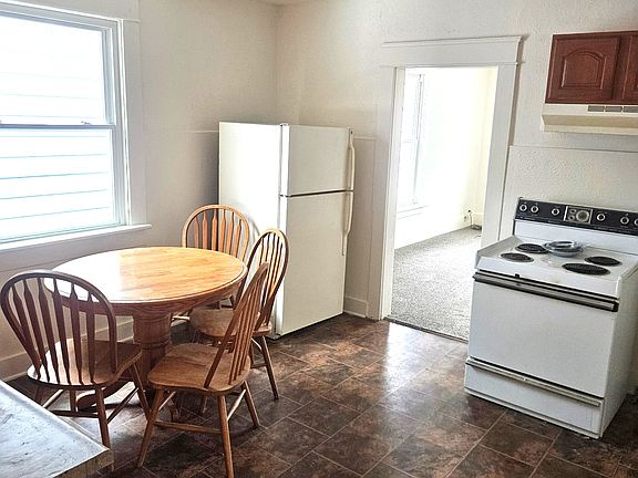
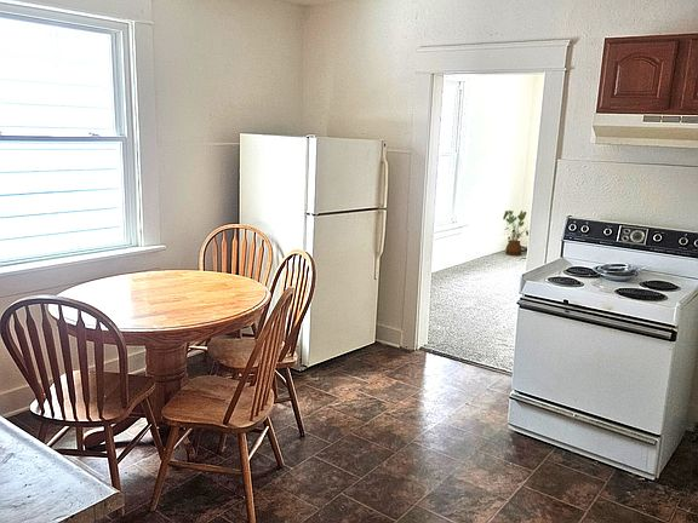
+ house plant [502,209,530,257]
